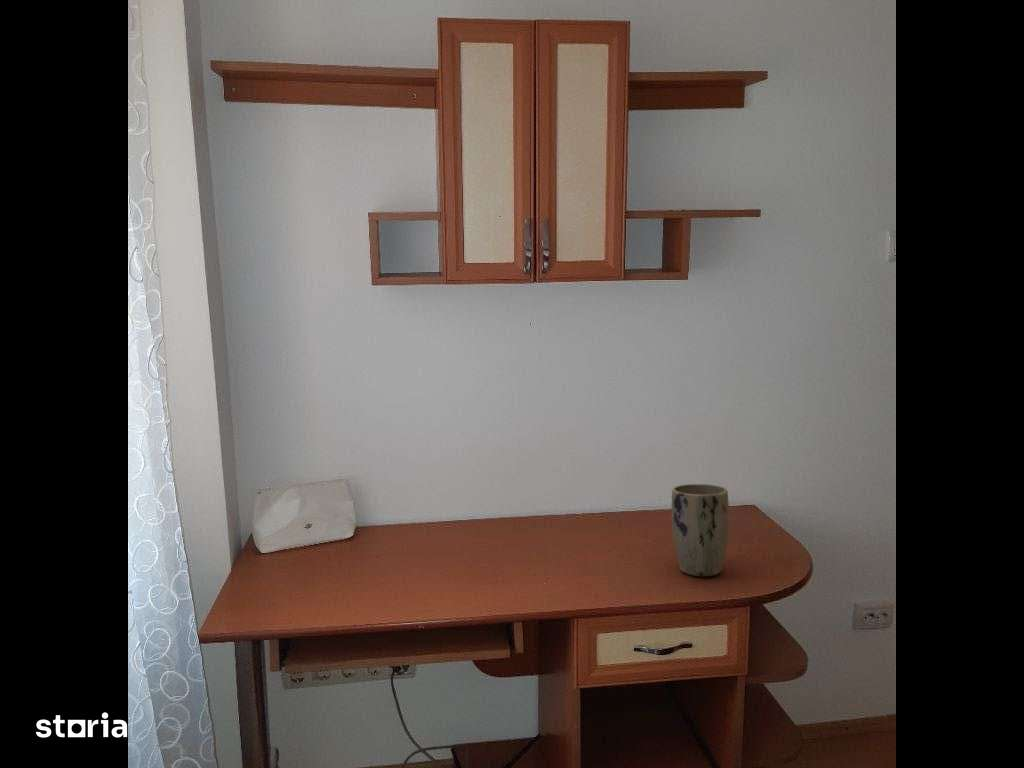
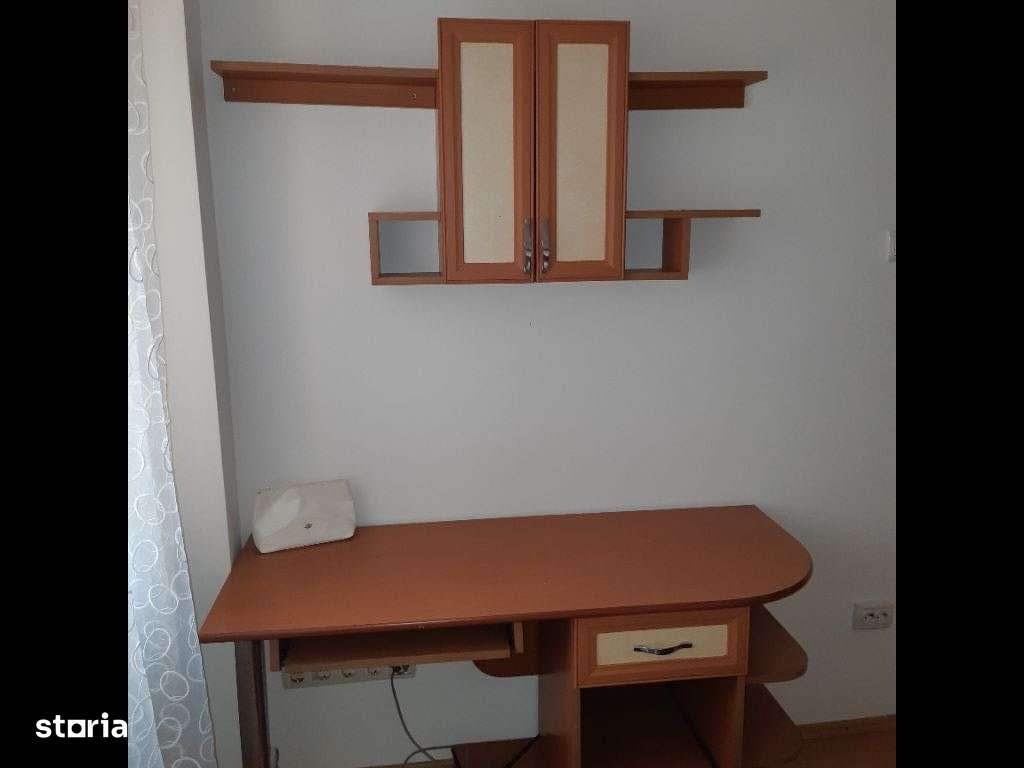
- plant pot [671,483,730,577]
